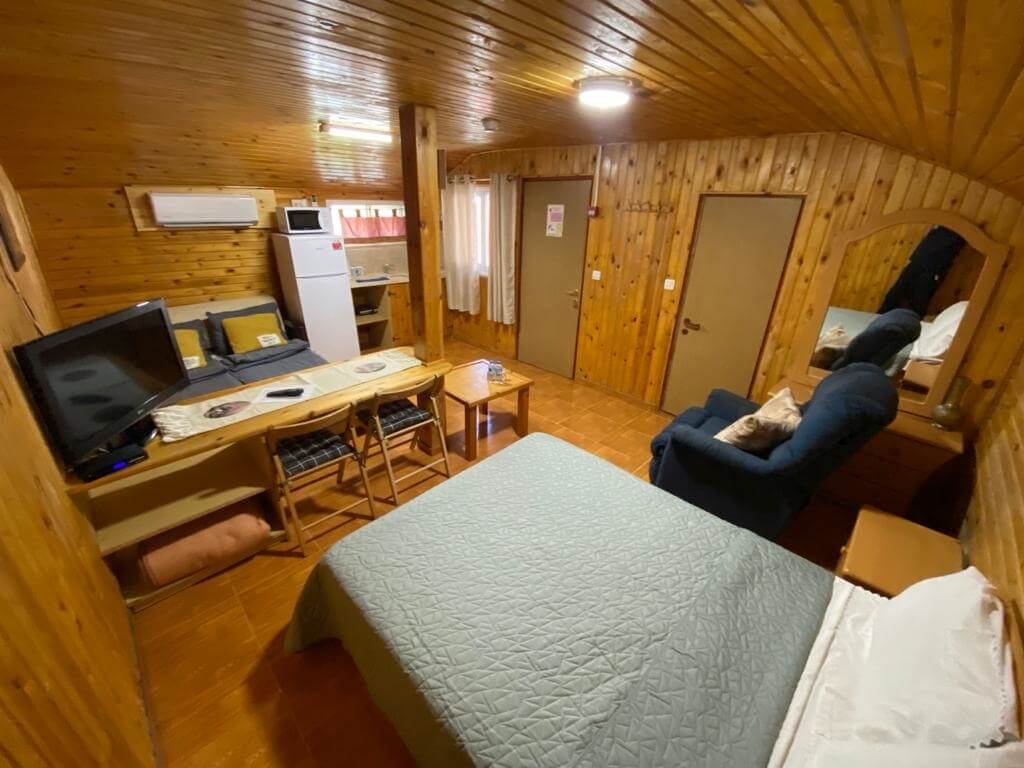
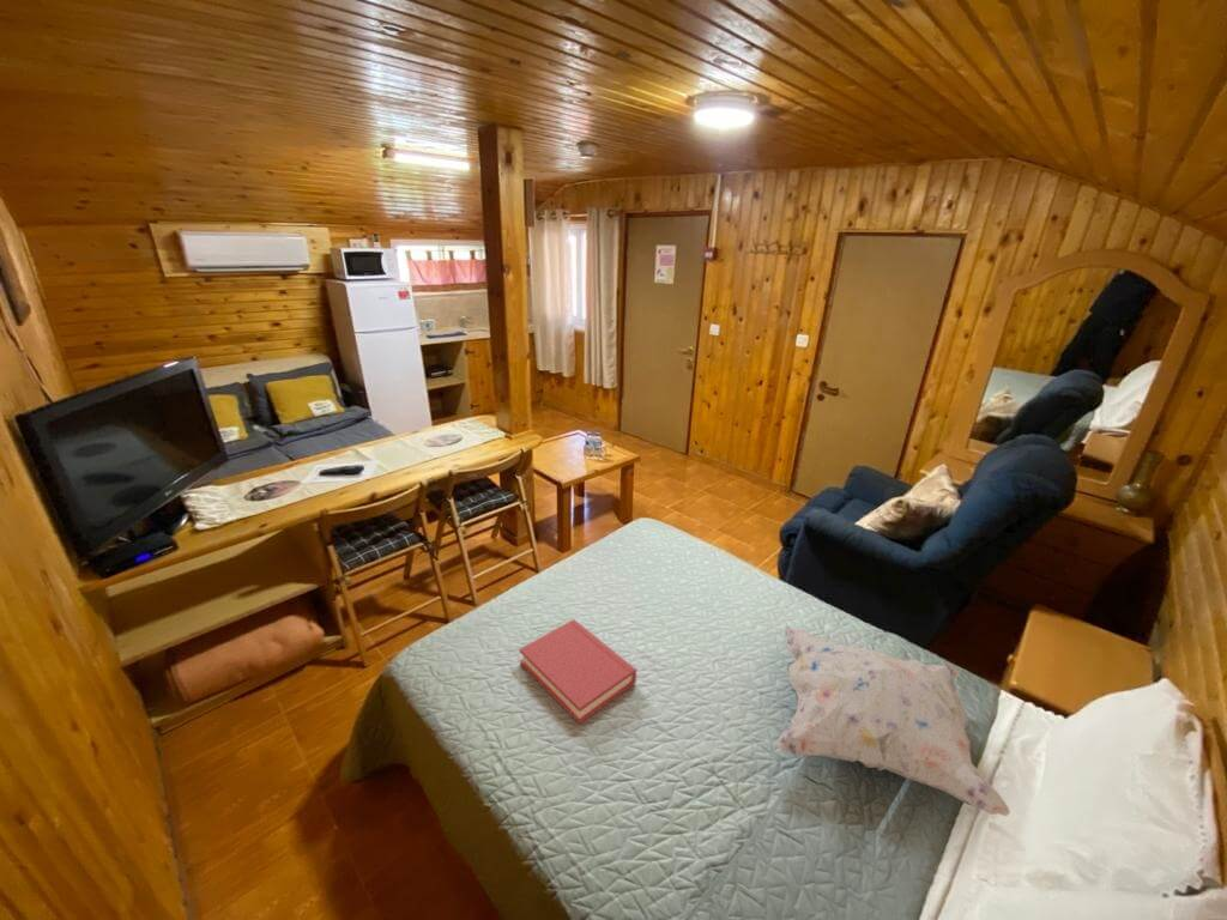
+ hardback book [519,618,637,725]
+ decorative pillow [775,625,1011,817]
